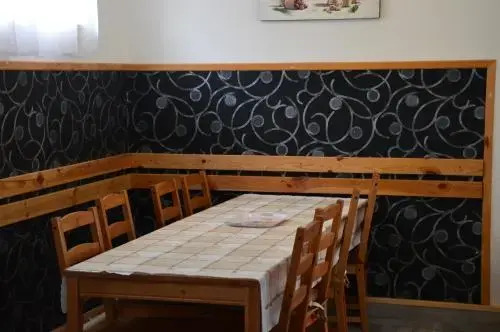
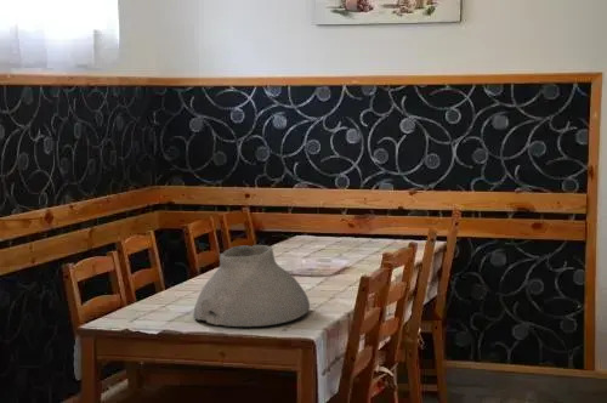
+ vase [192,244,311,328]
